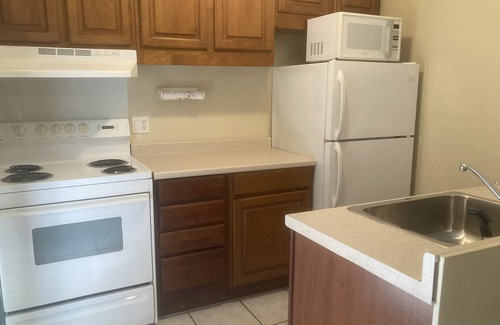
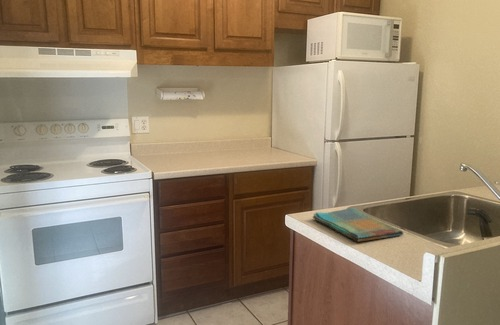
+ dish towel [312,207,404,243]
